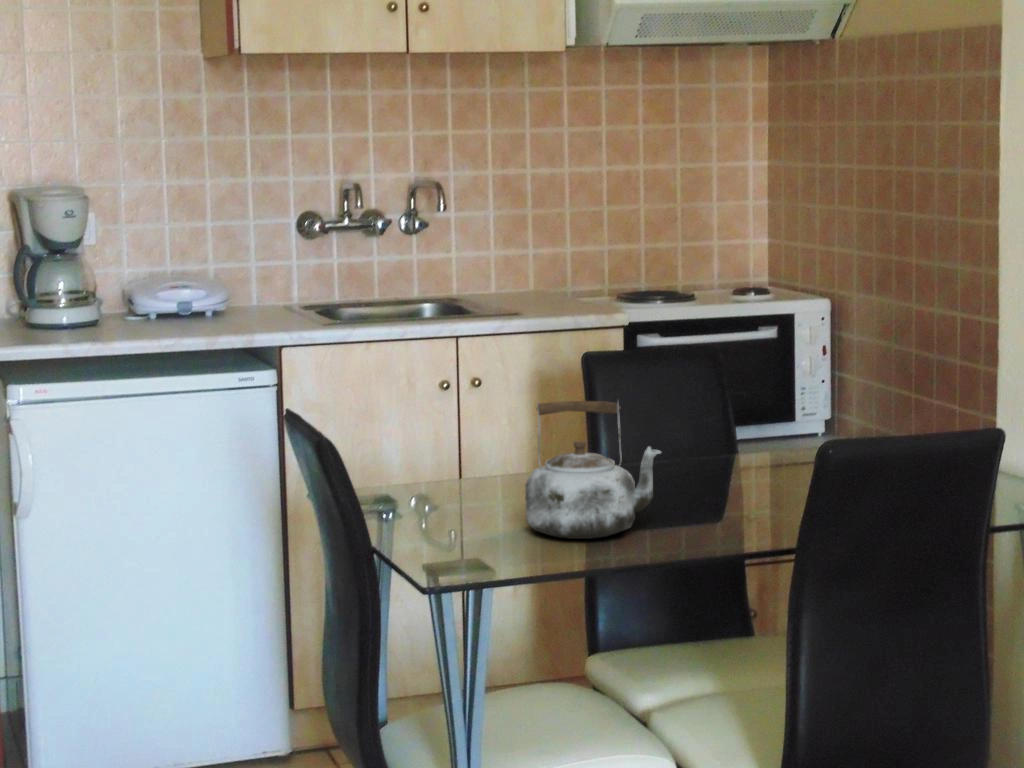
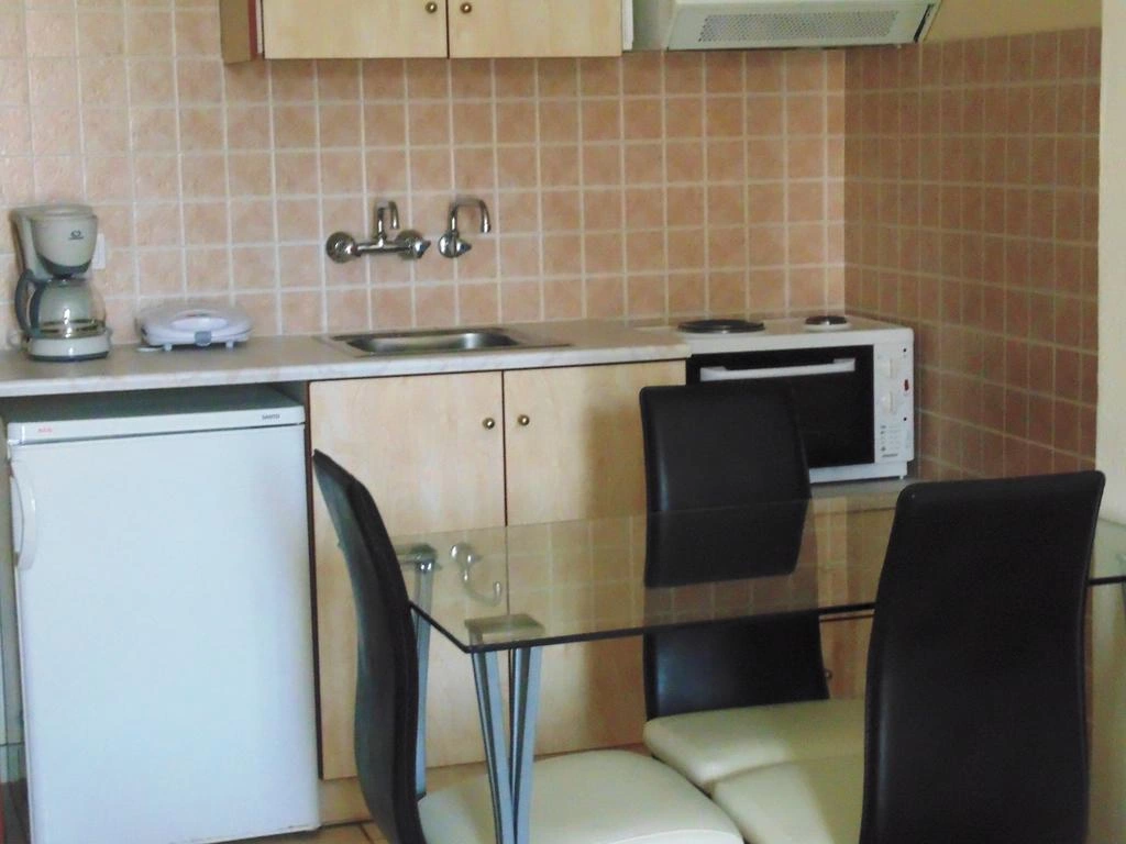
- kettle [524,398,663,540]
